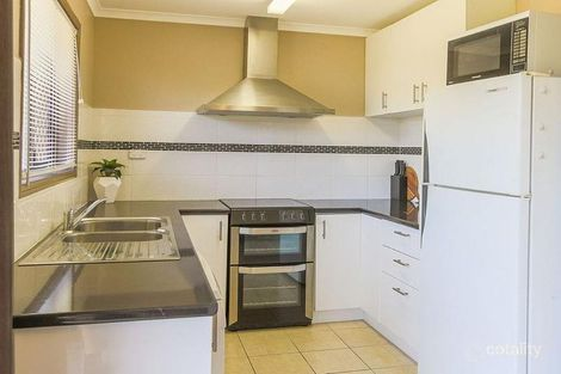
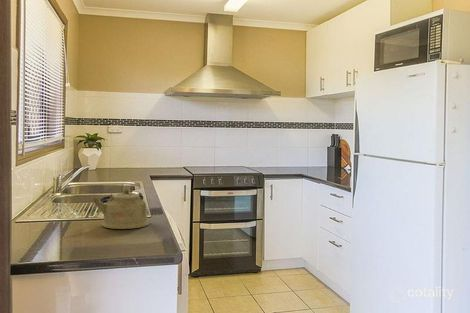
+ kettle [91,188,150,230]
